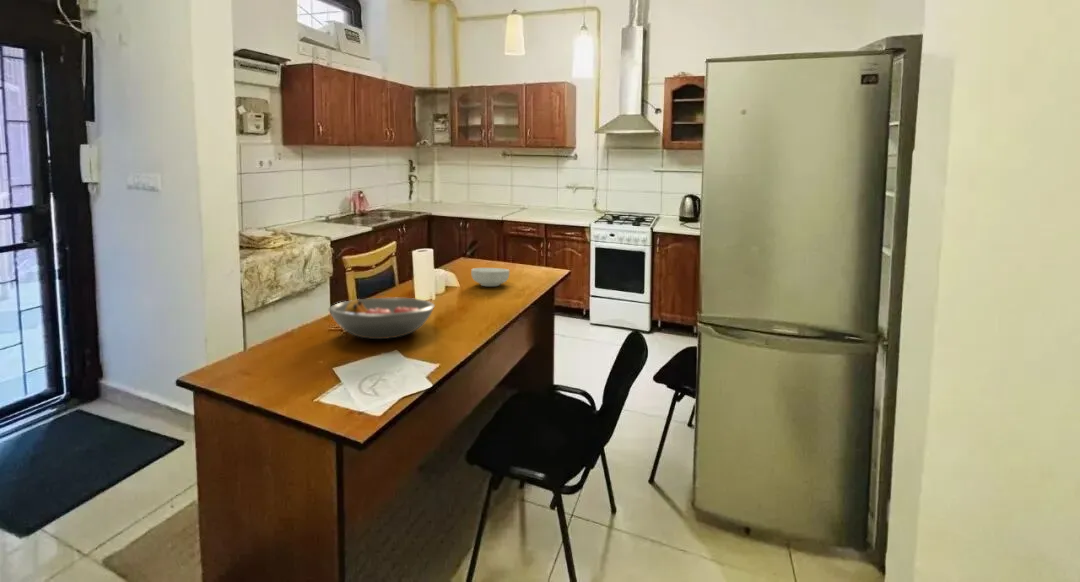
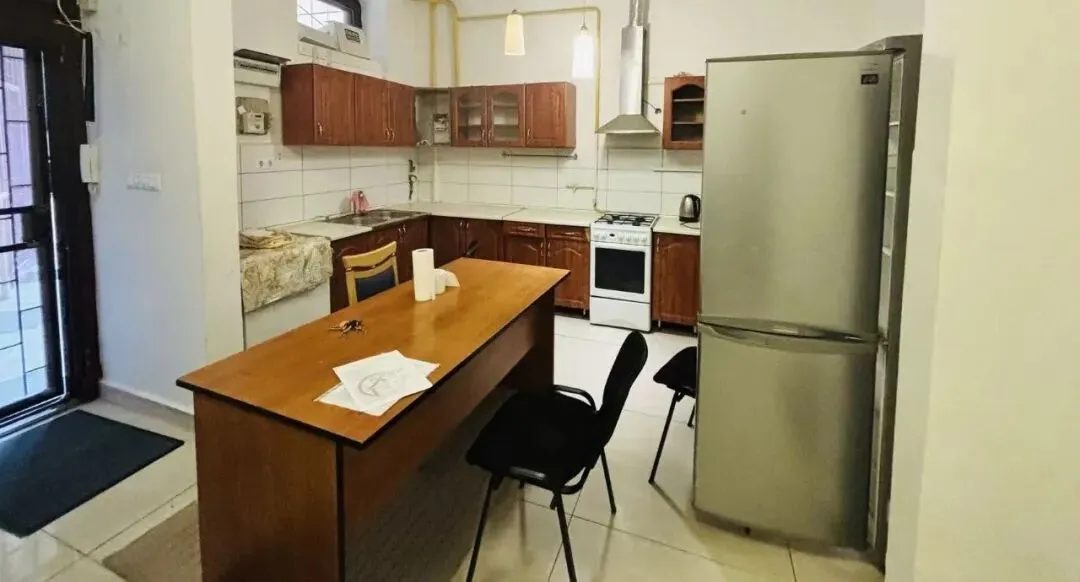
- cereal bowl [470,267,510,287]
- fruit bowl [327,297,436,340]
